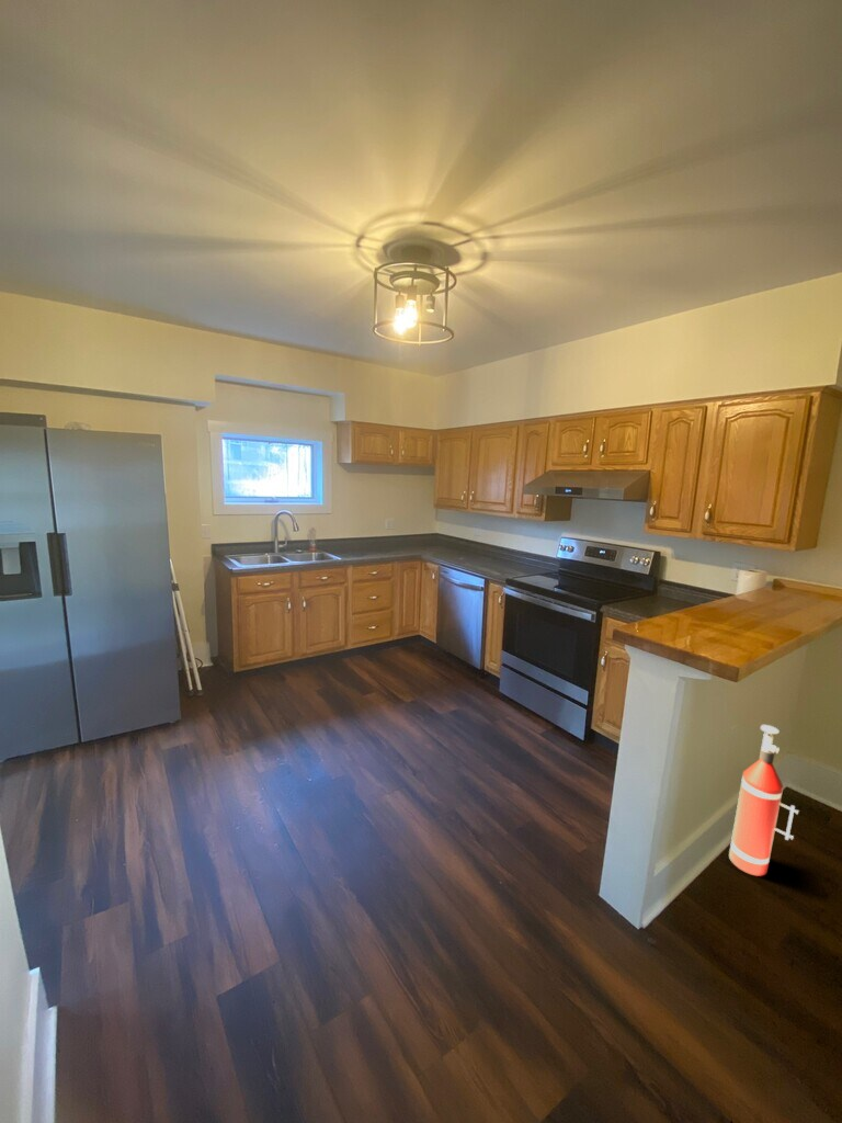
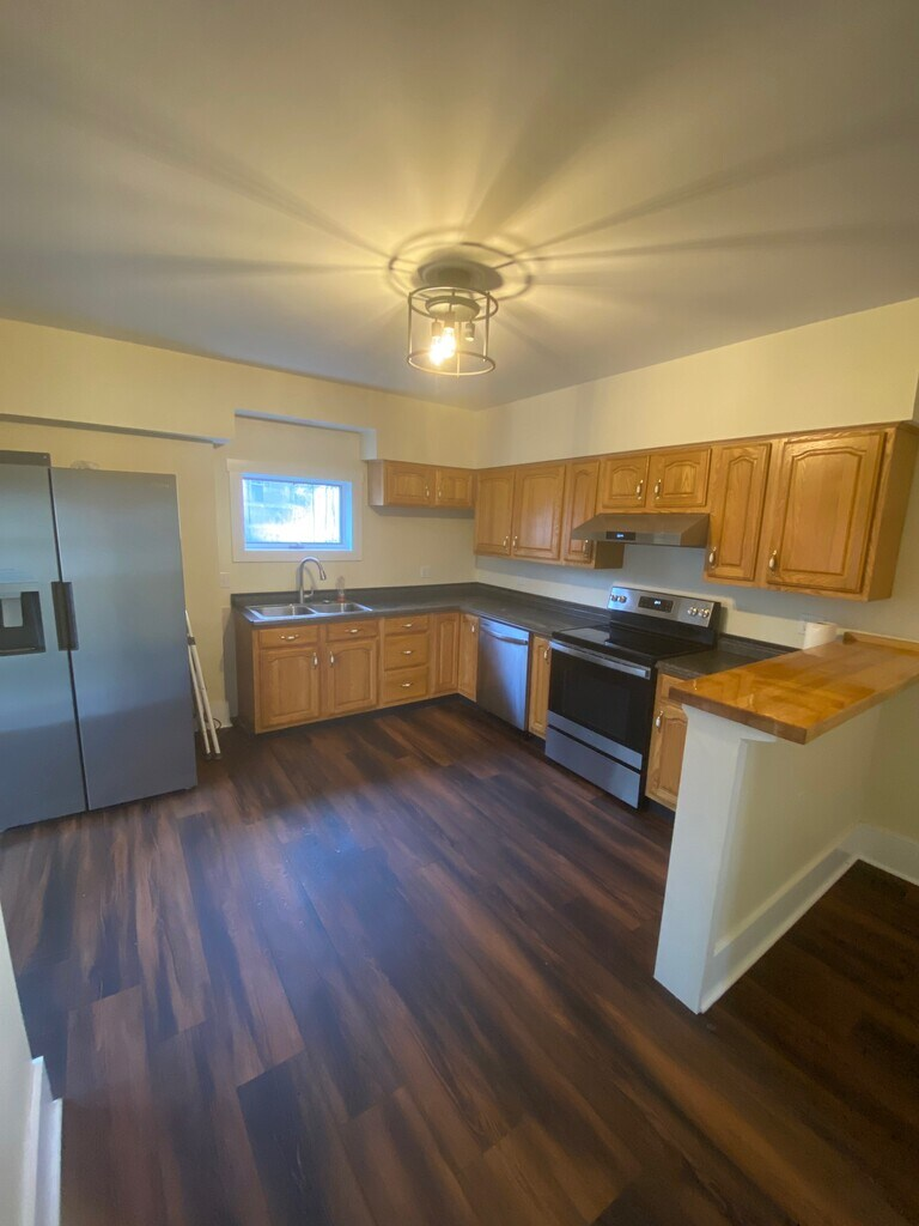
- fire extinguisher [728,724,800,877]
